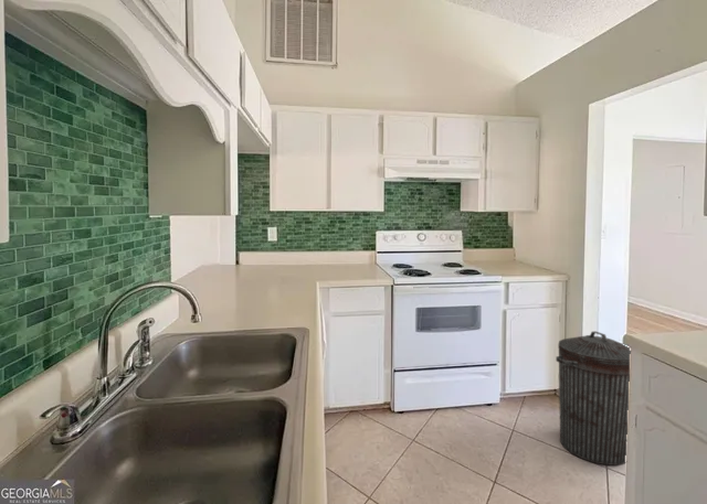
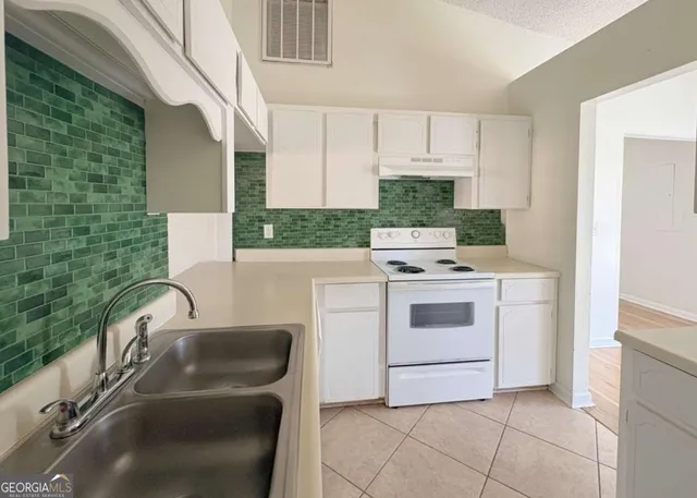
- trash can [555,331,632,467]
